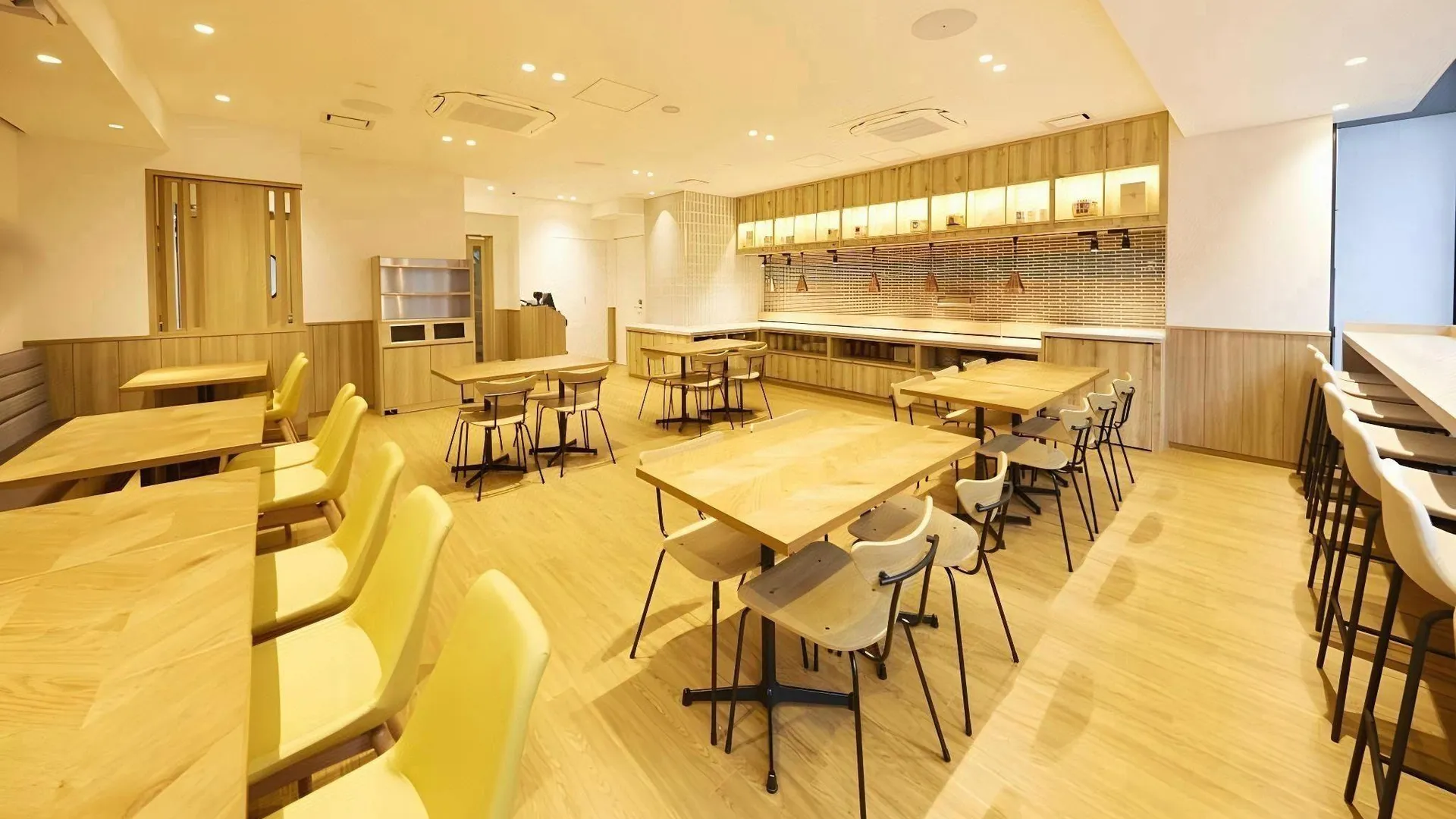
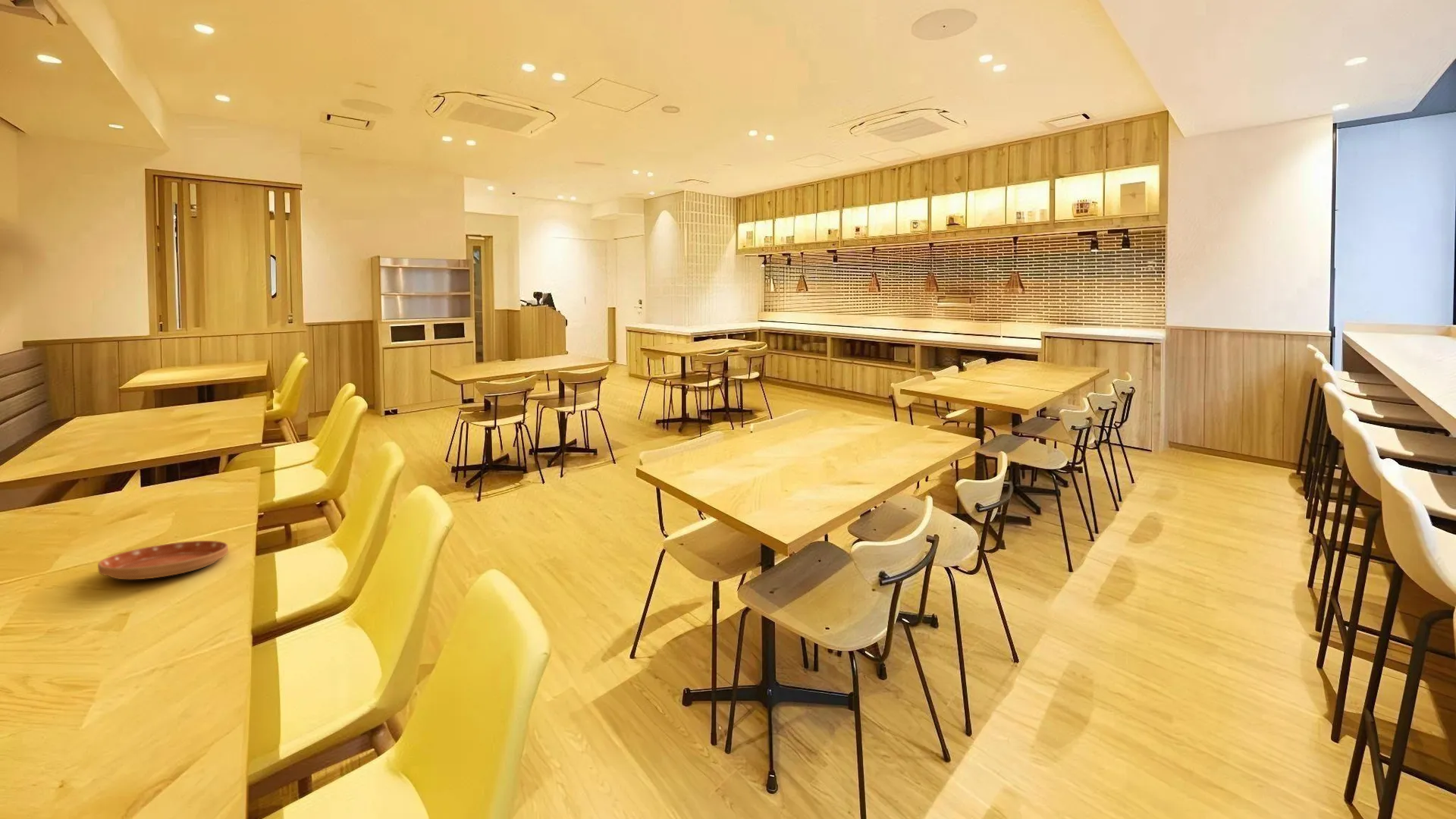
+ saucer [97,540,229,580]
